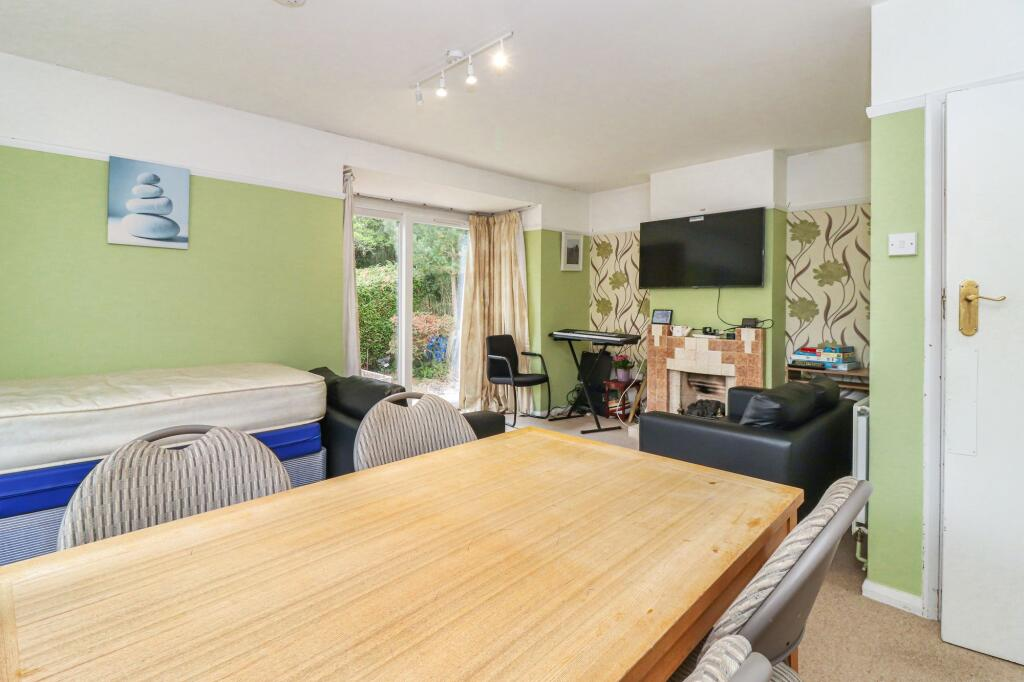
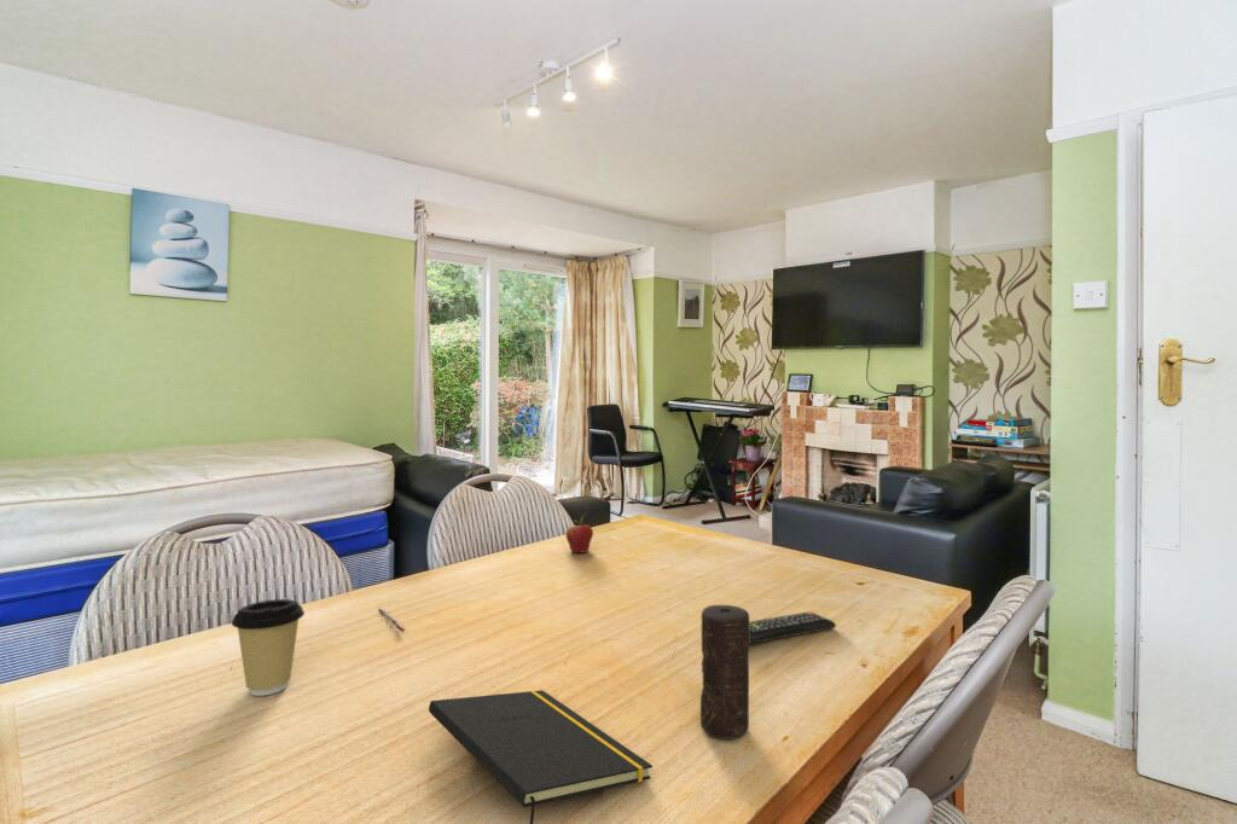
+ remote control [749,610,837,645]
+ pen [377,608,406,633]
+ coffee cup [231,598,306,697]
+ fruit [565,511,594,555]
+ notepad [428,689,654,824]
+ candle [699,604,750,741]
